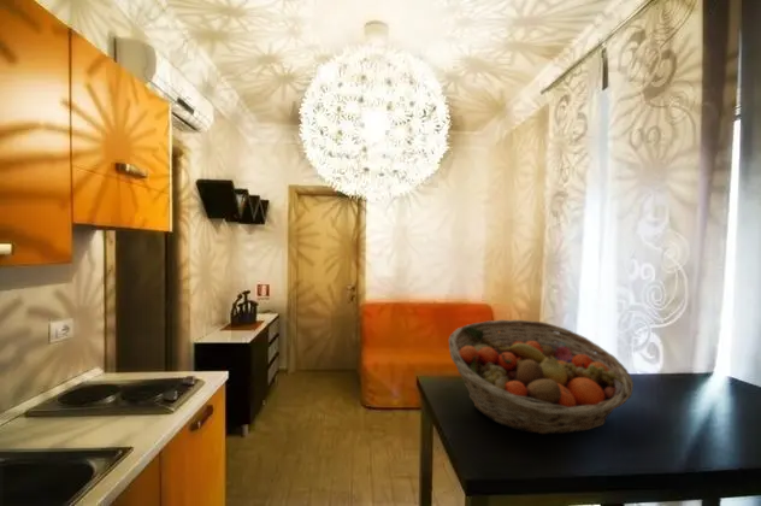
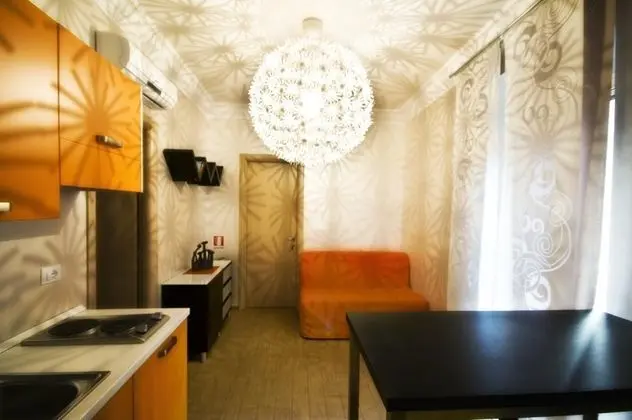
- fruit basket [448,318,635,436]
